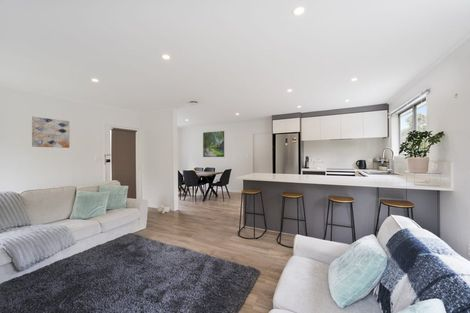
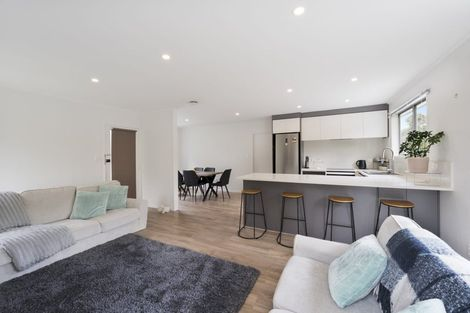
- wall art [31,116,70,149]
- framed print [202,130,225,158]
